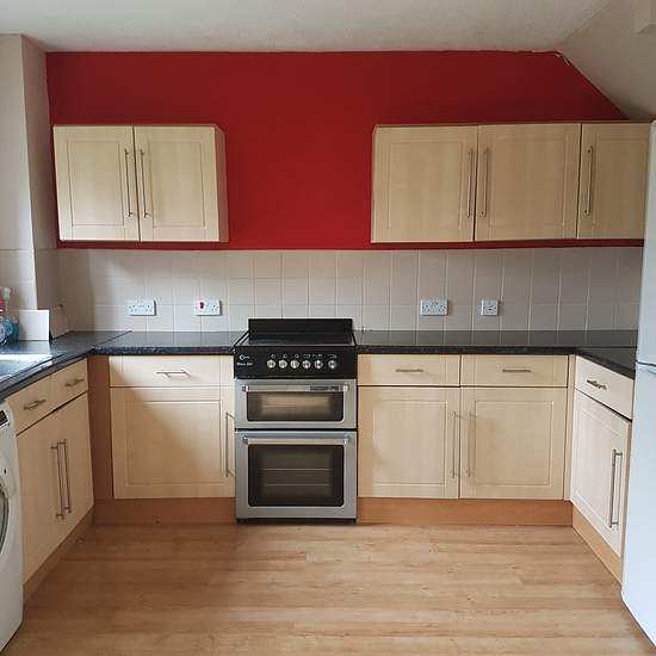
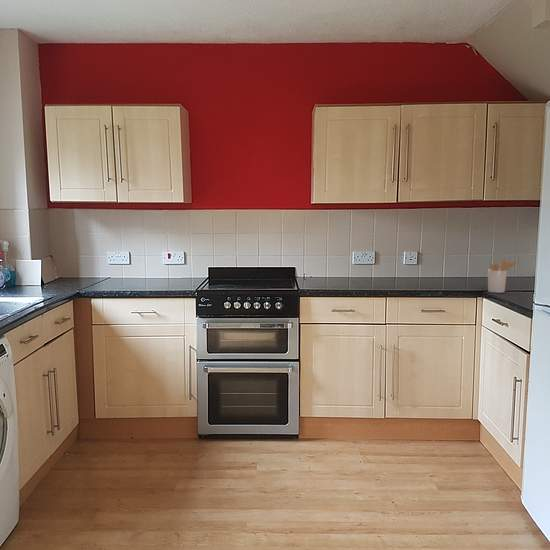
+ utensil holder [487,258,518,294]
